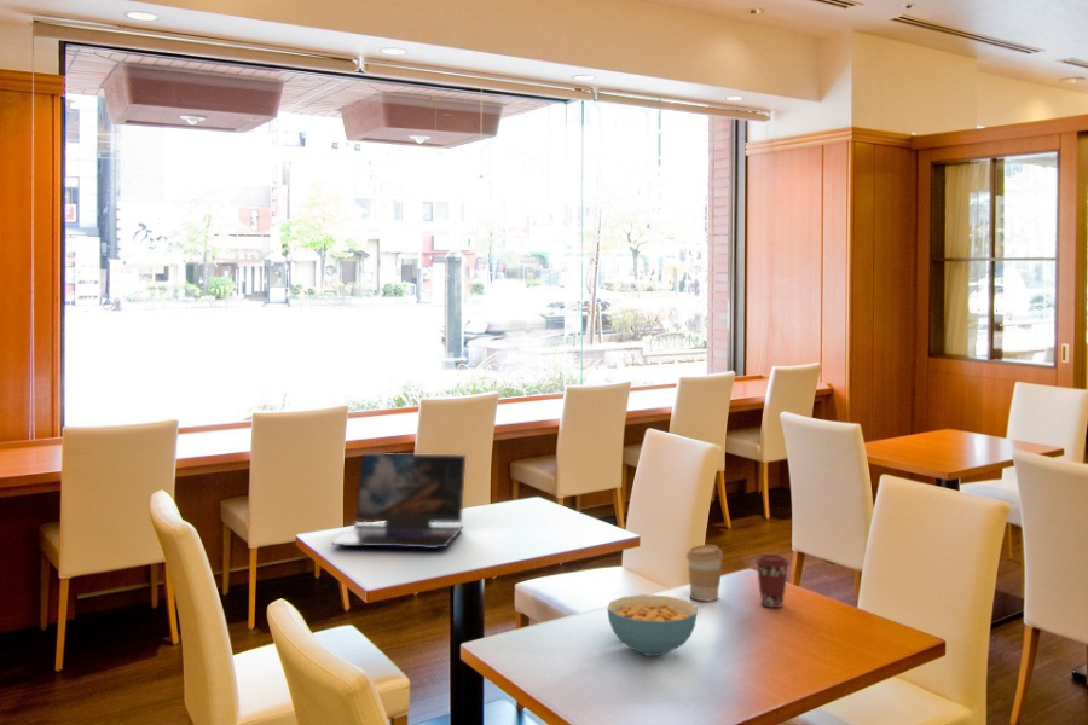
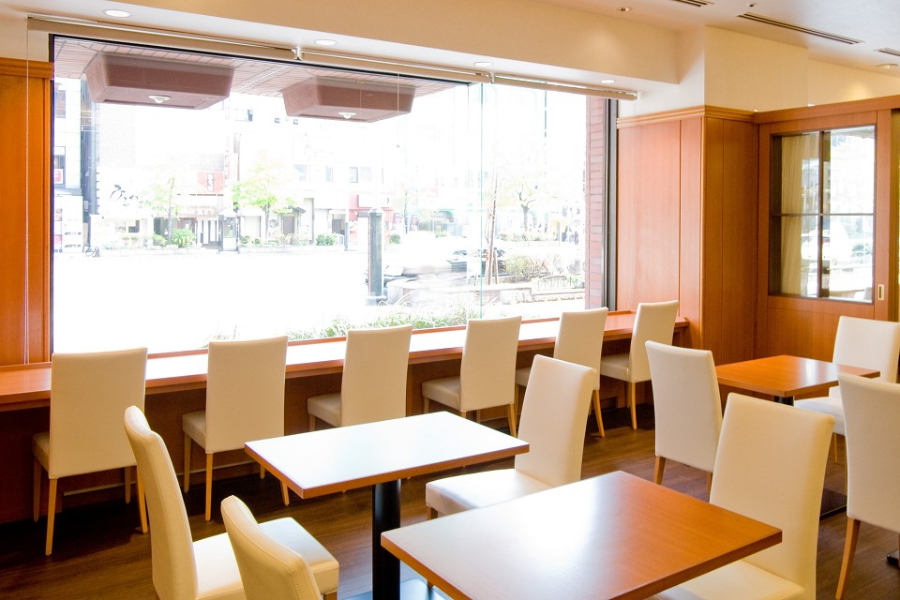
- coffee cup [685,544,724,602]
- laptop [330,452,467,550]
- cereal bowl [607,593,699,657]
- coffee cup [754,553,791,609]
